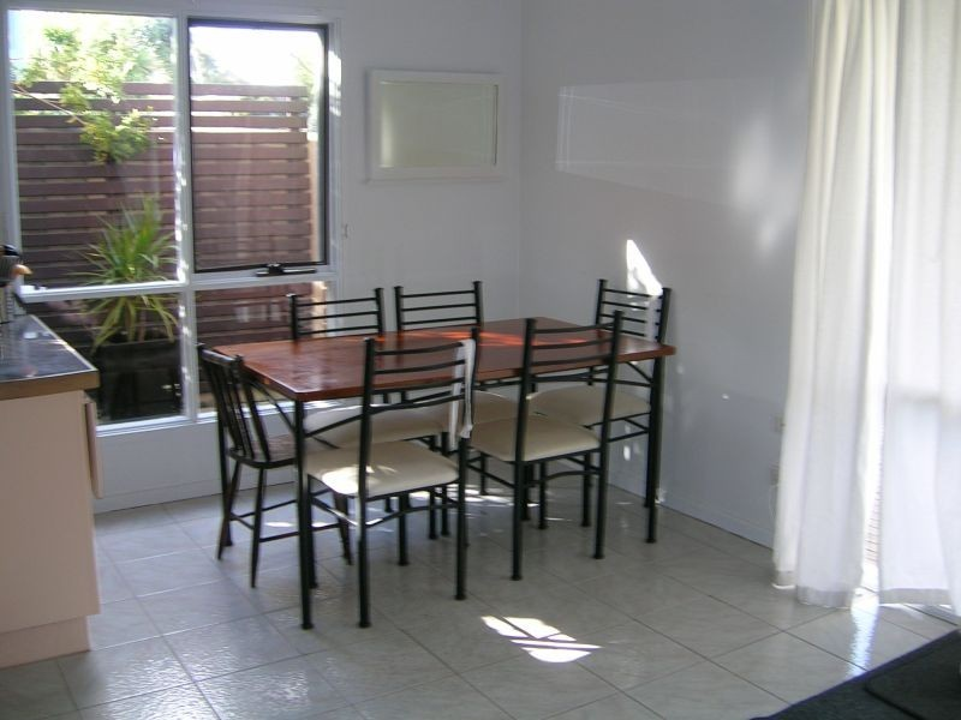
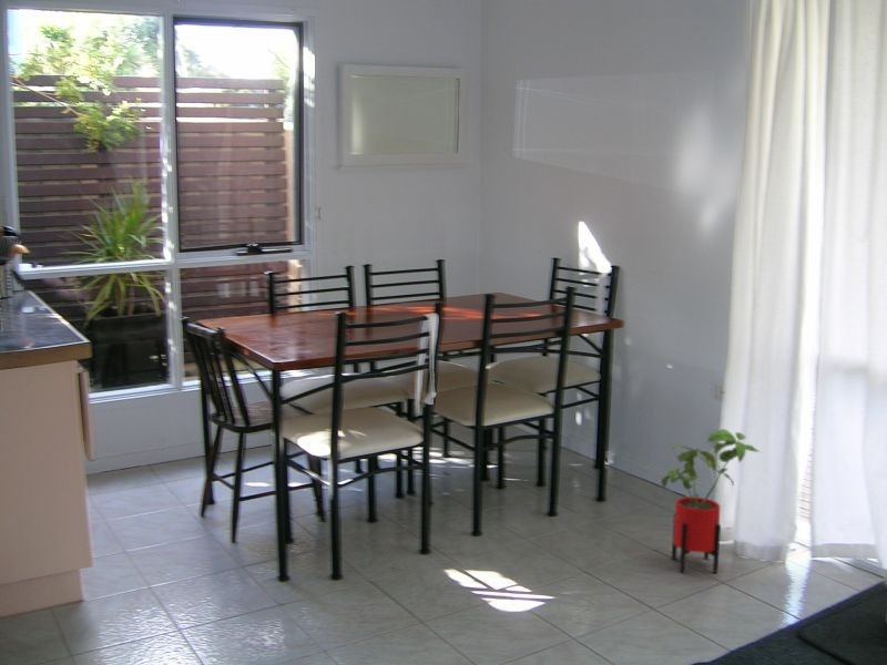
+ house plant [660,428,759,574]
